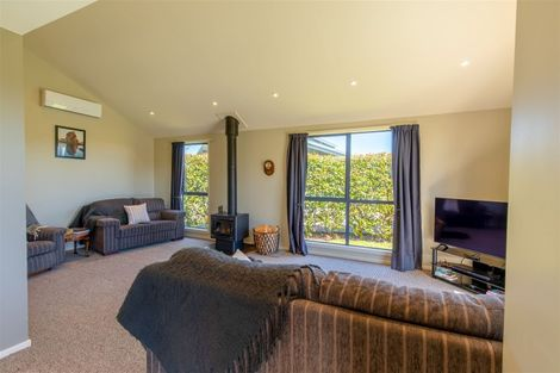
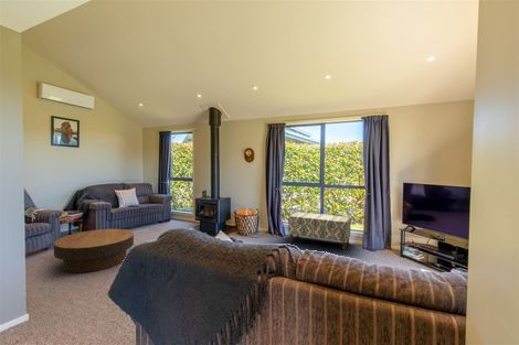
+ coffee table [53,228,135,273]
+ bench [287,211,352,251]
